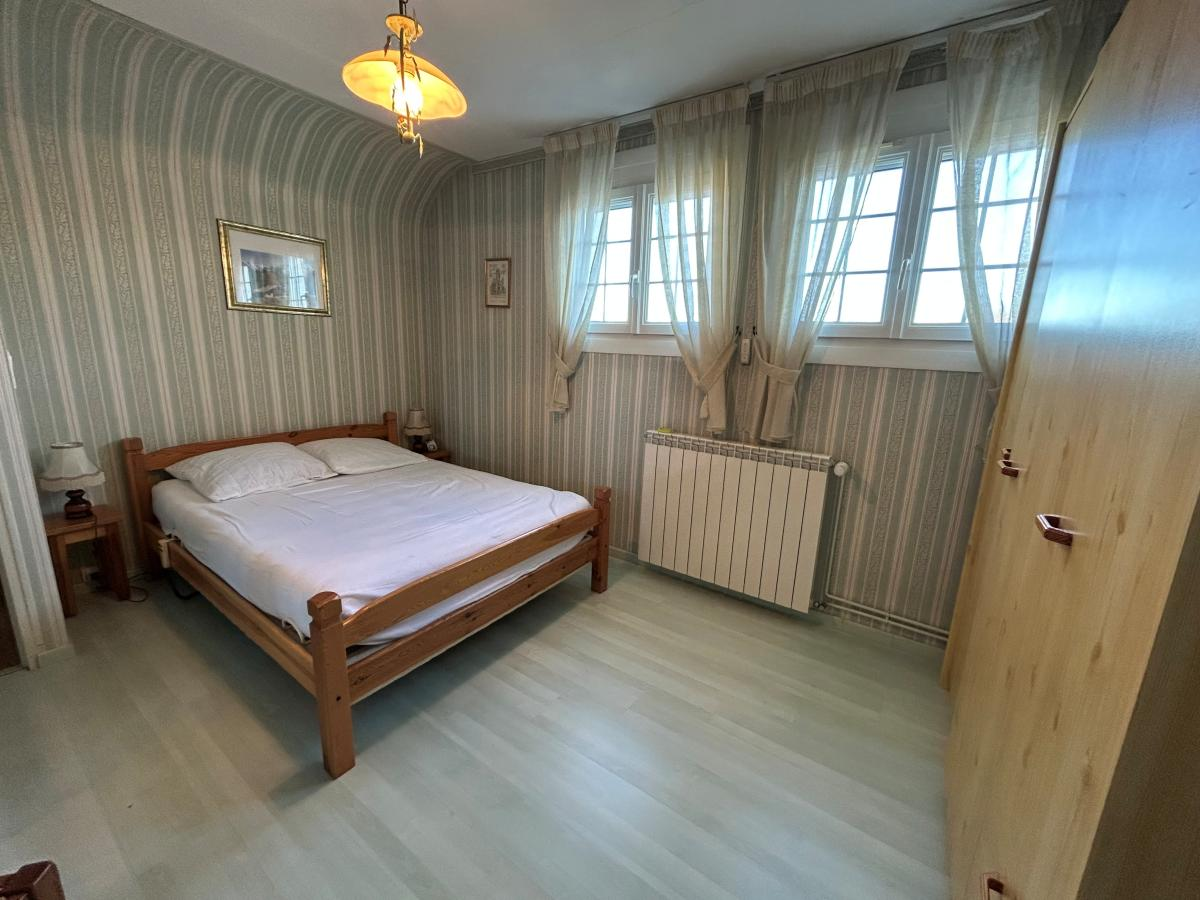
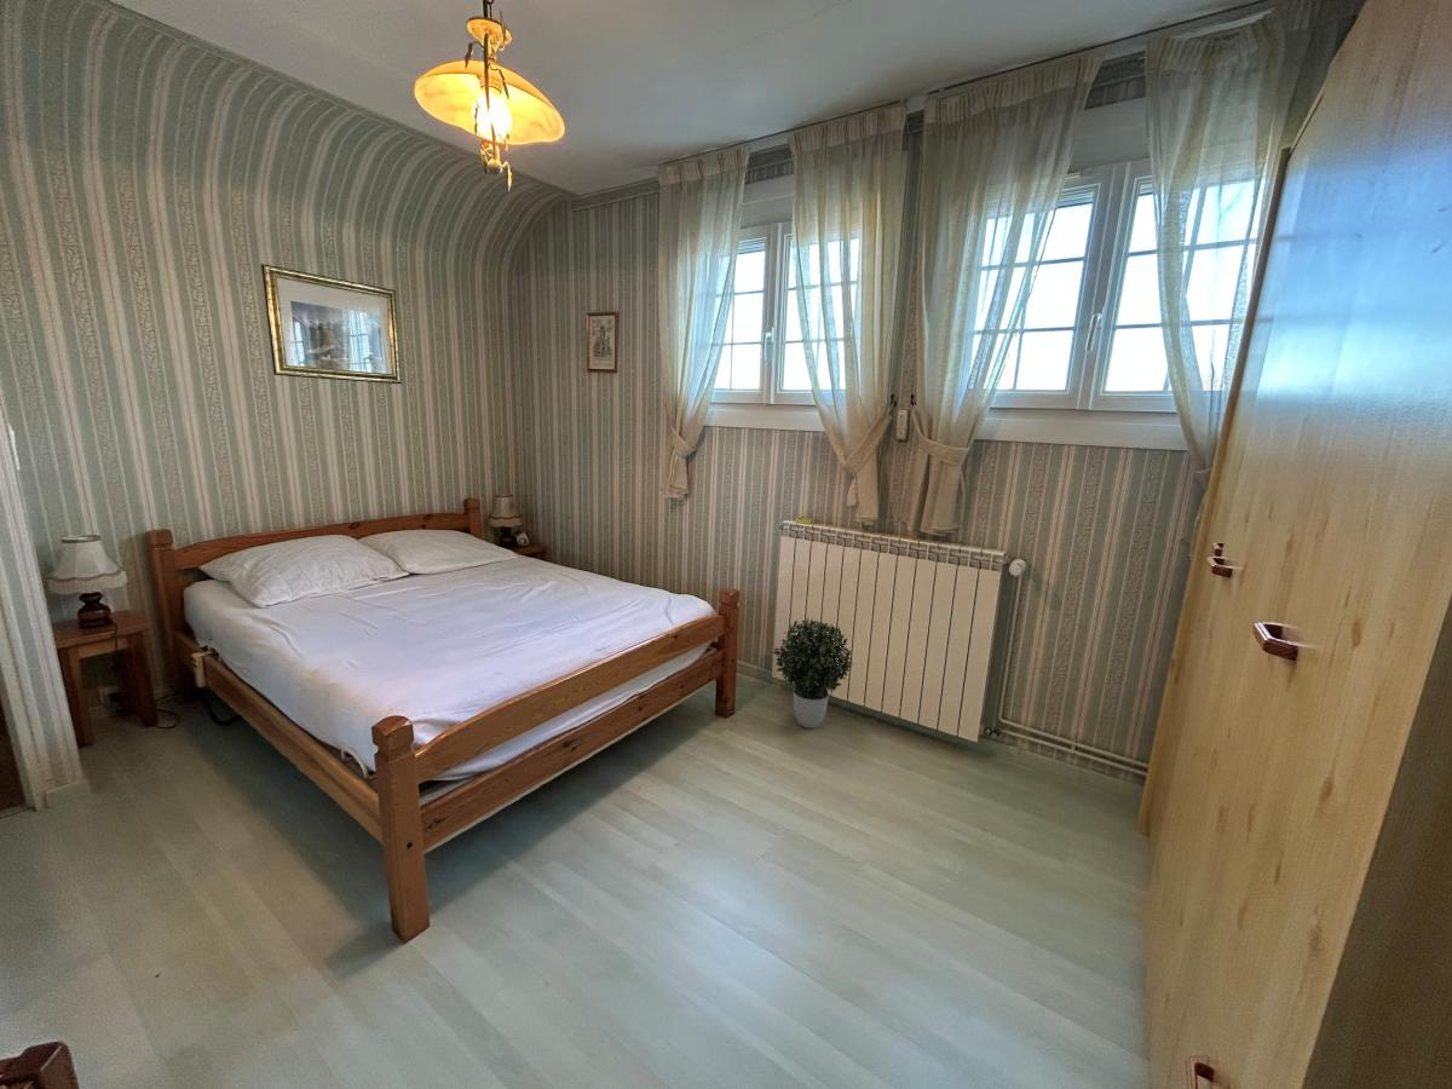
+ potted plant [772,617,854,730]
